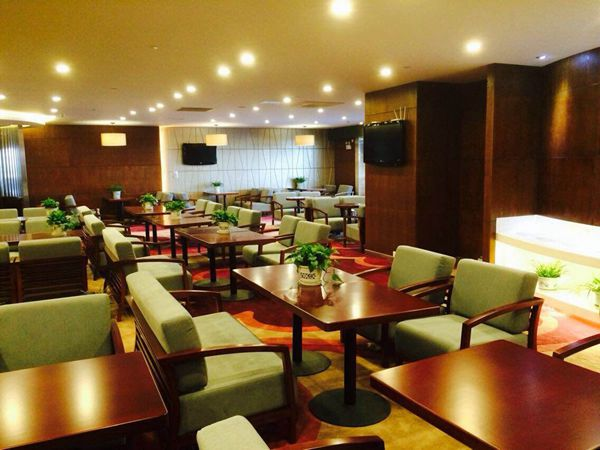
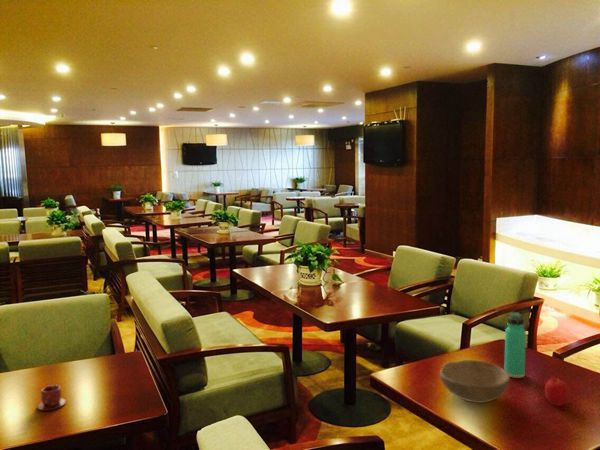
+ fruit [544,377,571,407]
+ teacup [37,384,67,412]
+ thermos bottle [504,311,527,379]
+ bowl [439,359,511,404]
